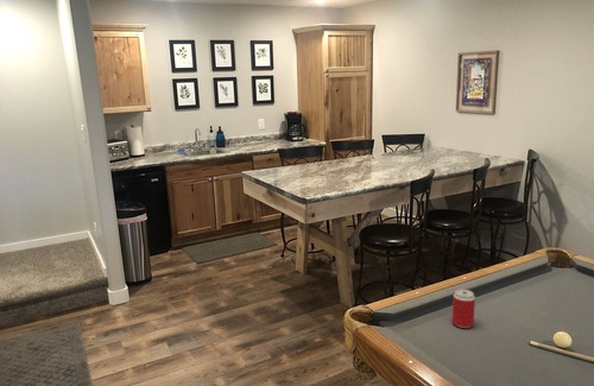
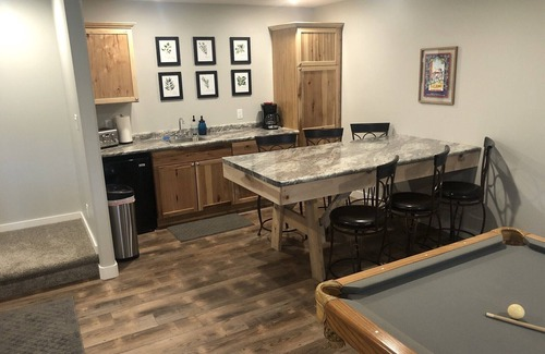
- beverage can [451,289,476,329]
